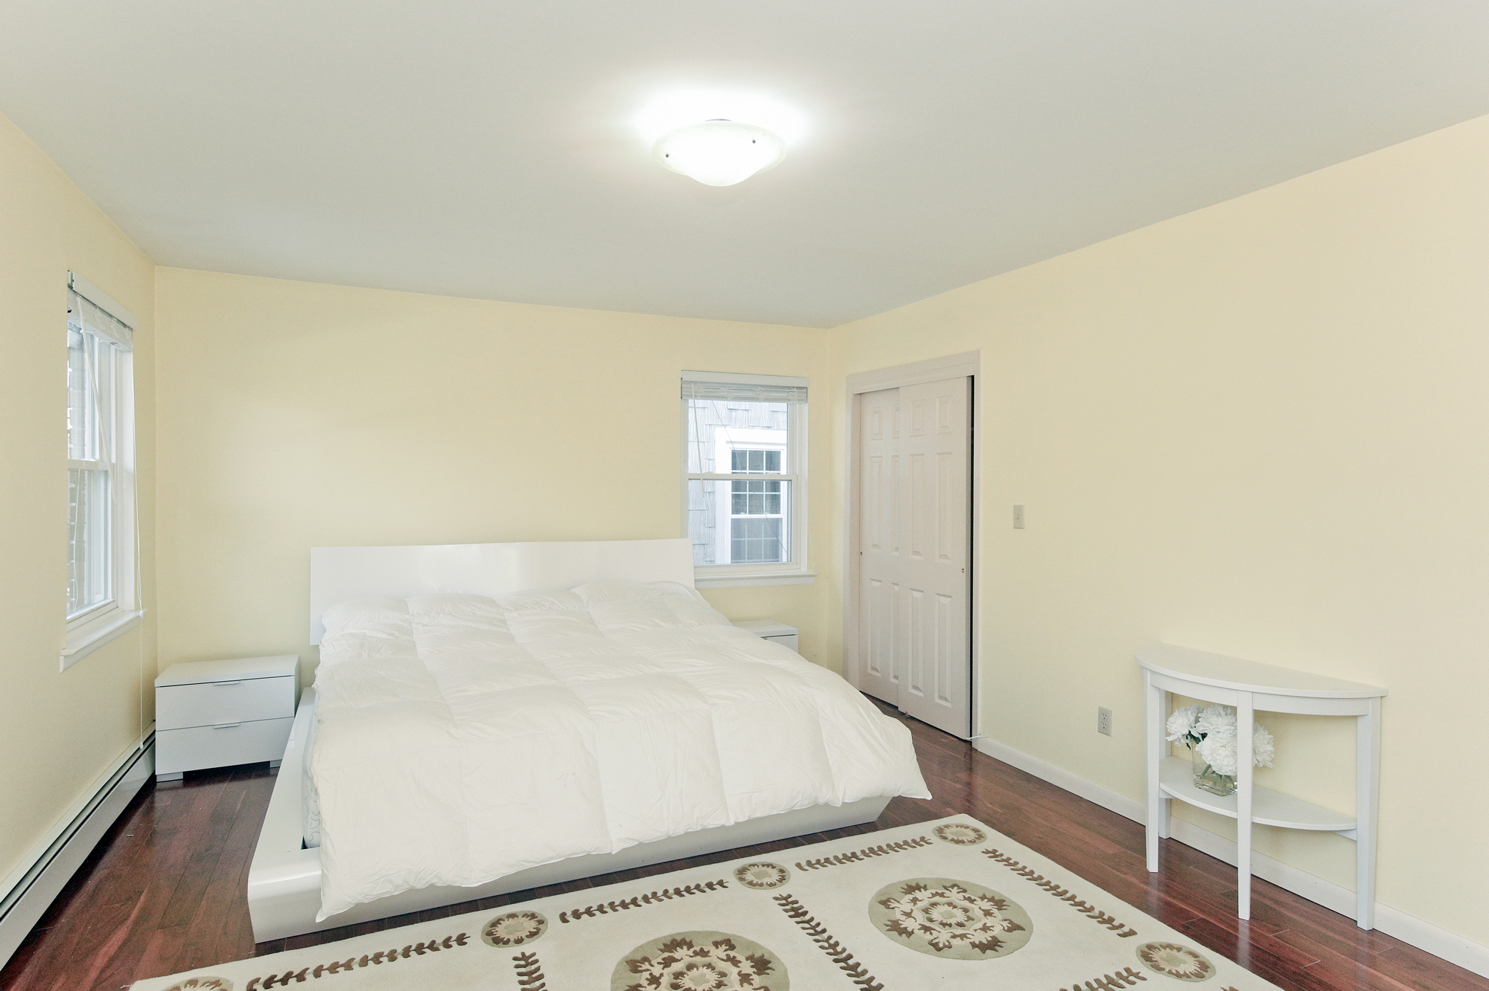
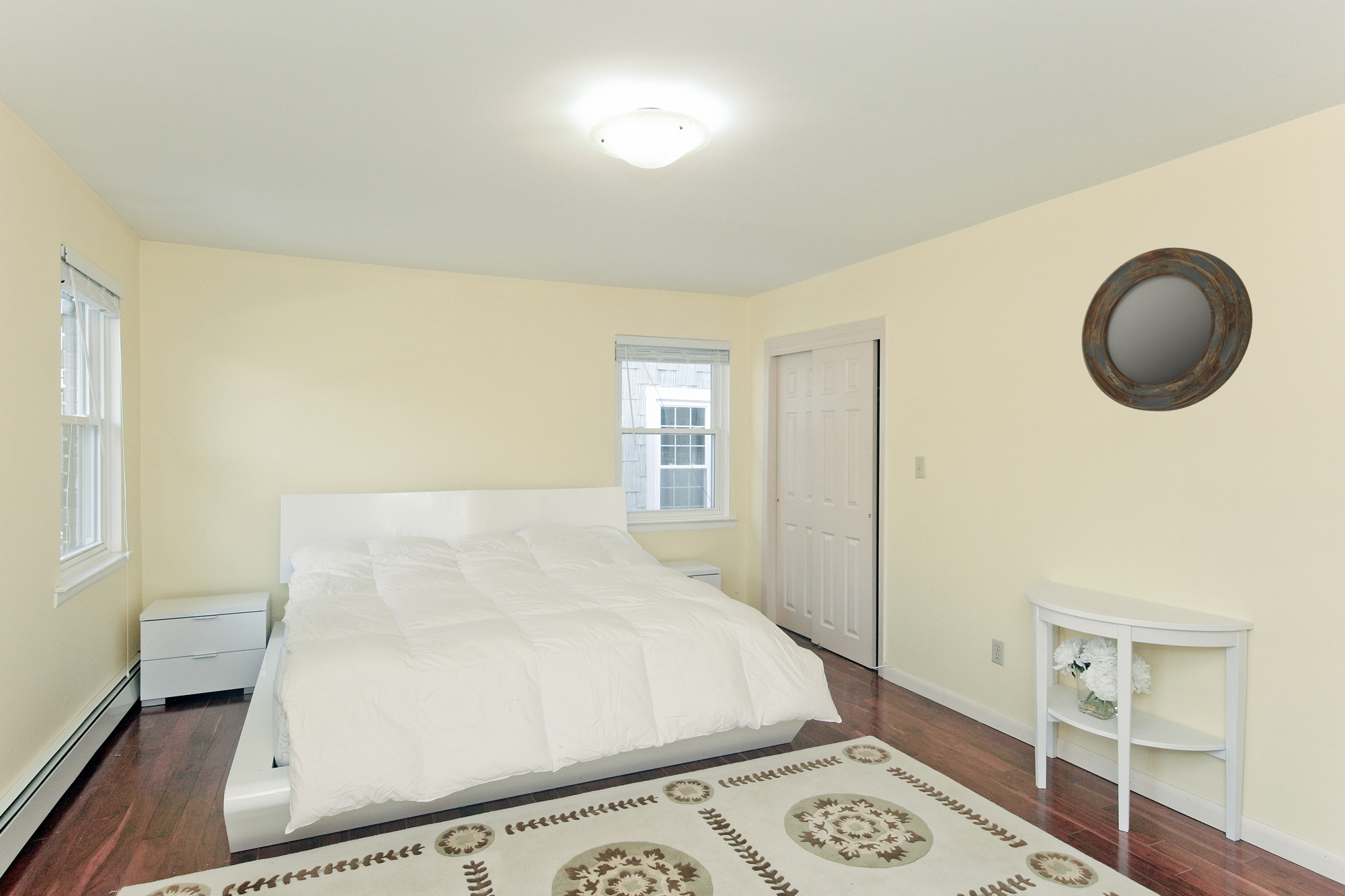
+ home mirror [1081,247,1253,412]
